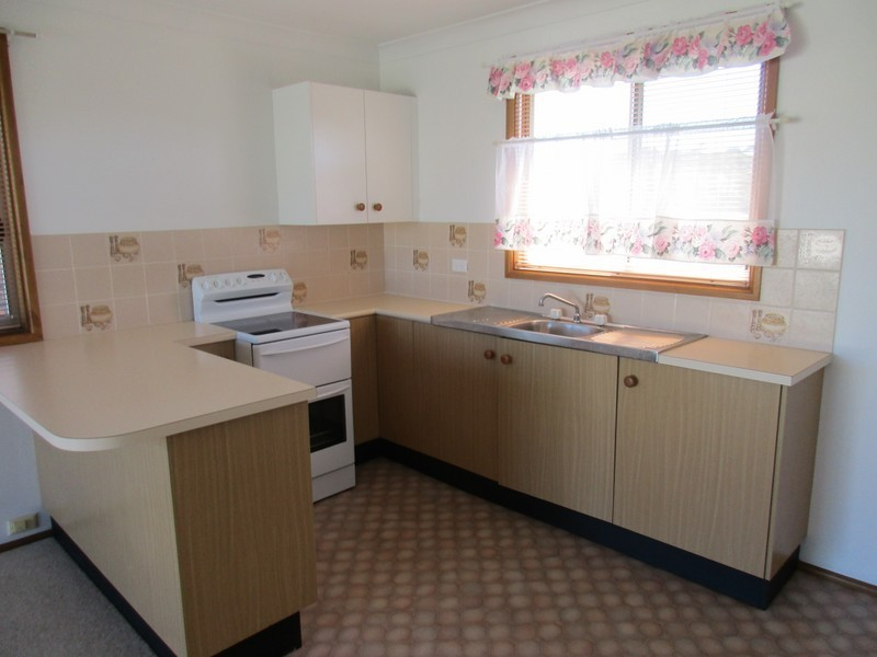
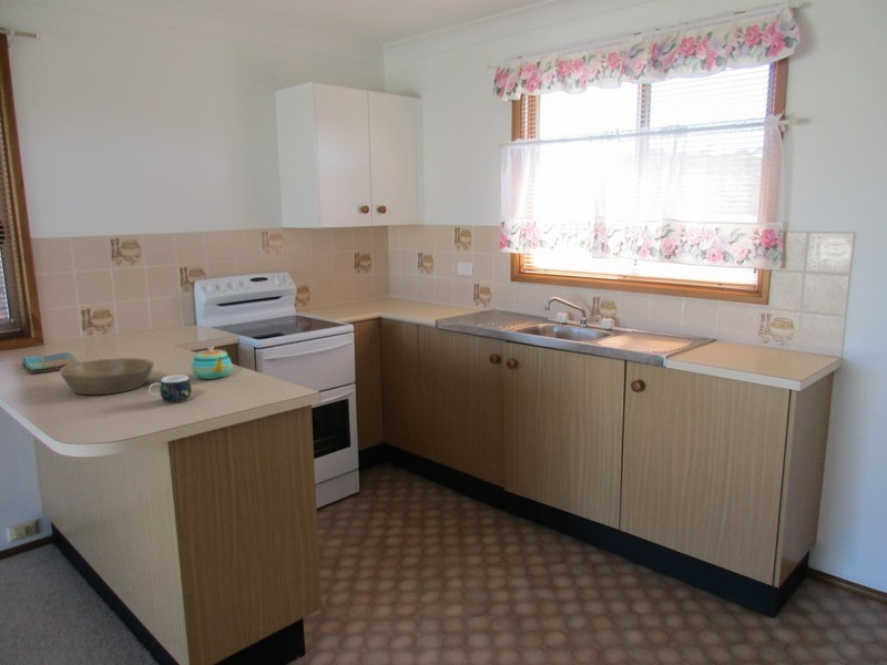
+ bowl [59,357,154,396]
+ mug [147,374,193,405]
+ dish towel [21,351,79,375]
+ teapot [191,345,234,380]
